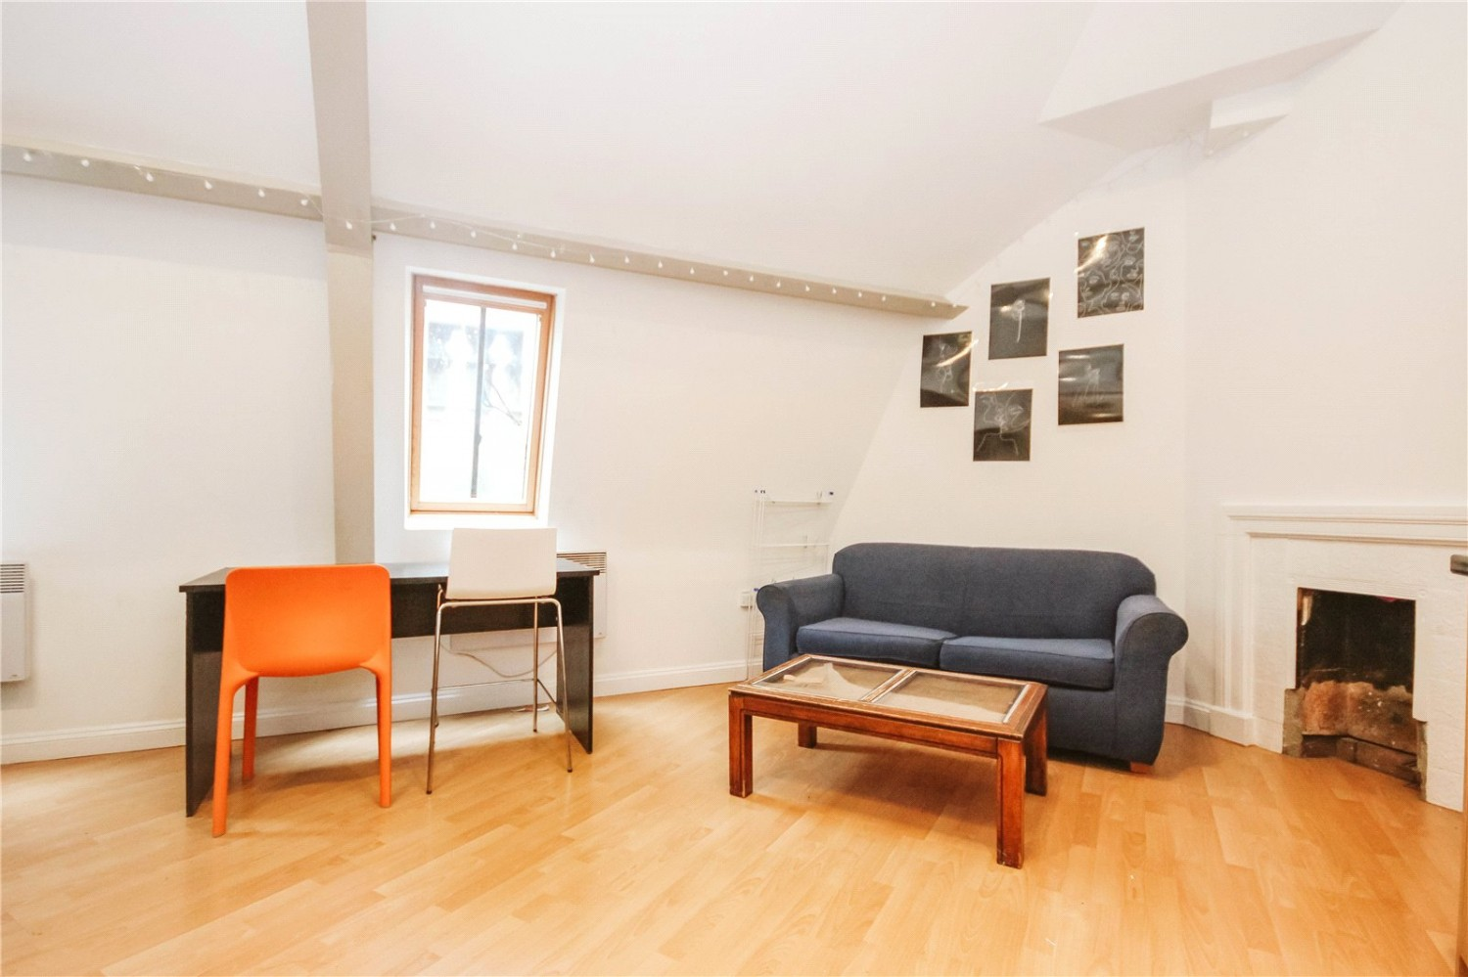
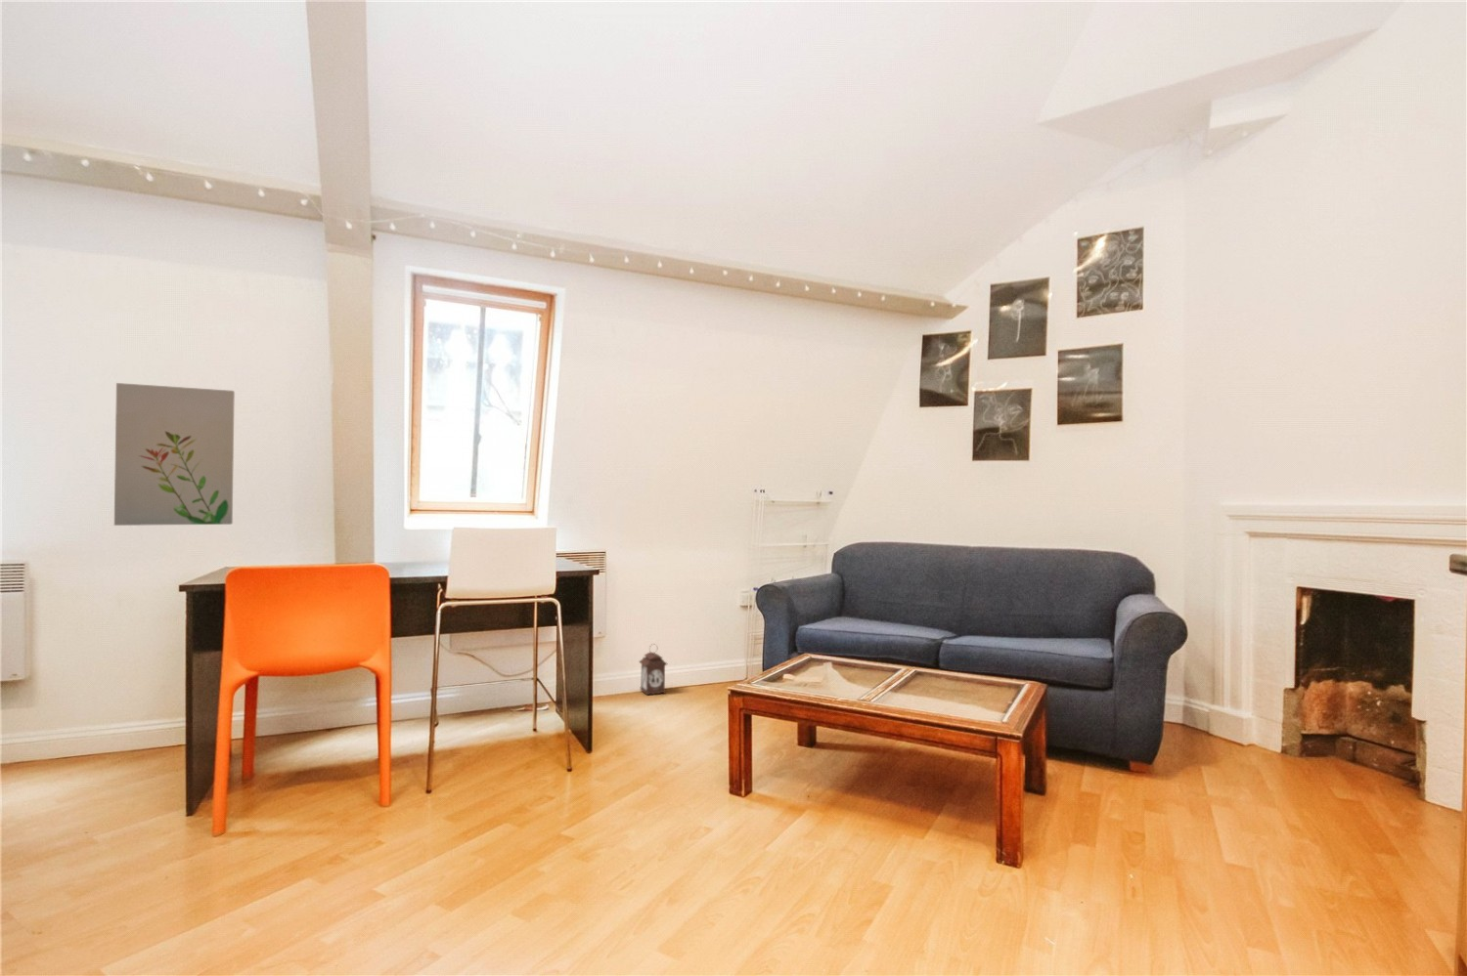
+ lantern [638,643,668,696]
+ wall art [113,382,235,526]
